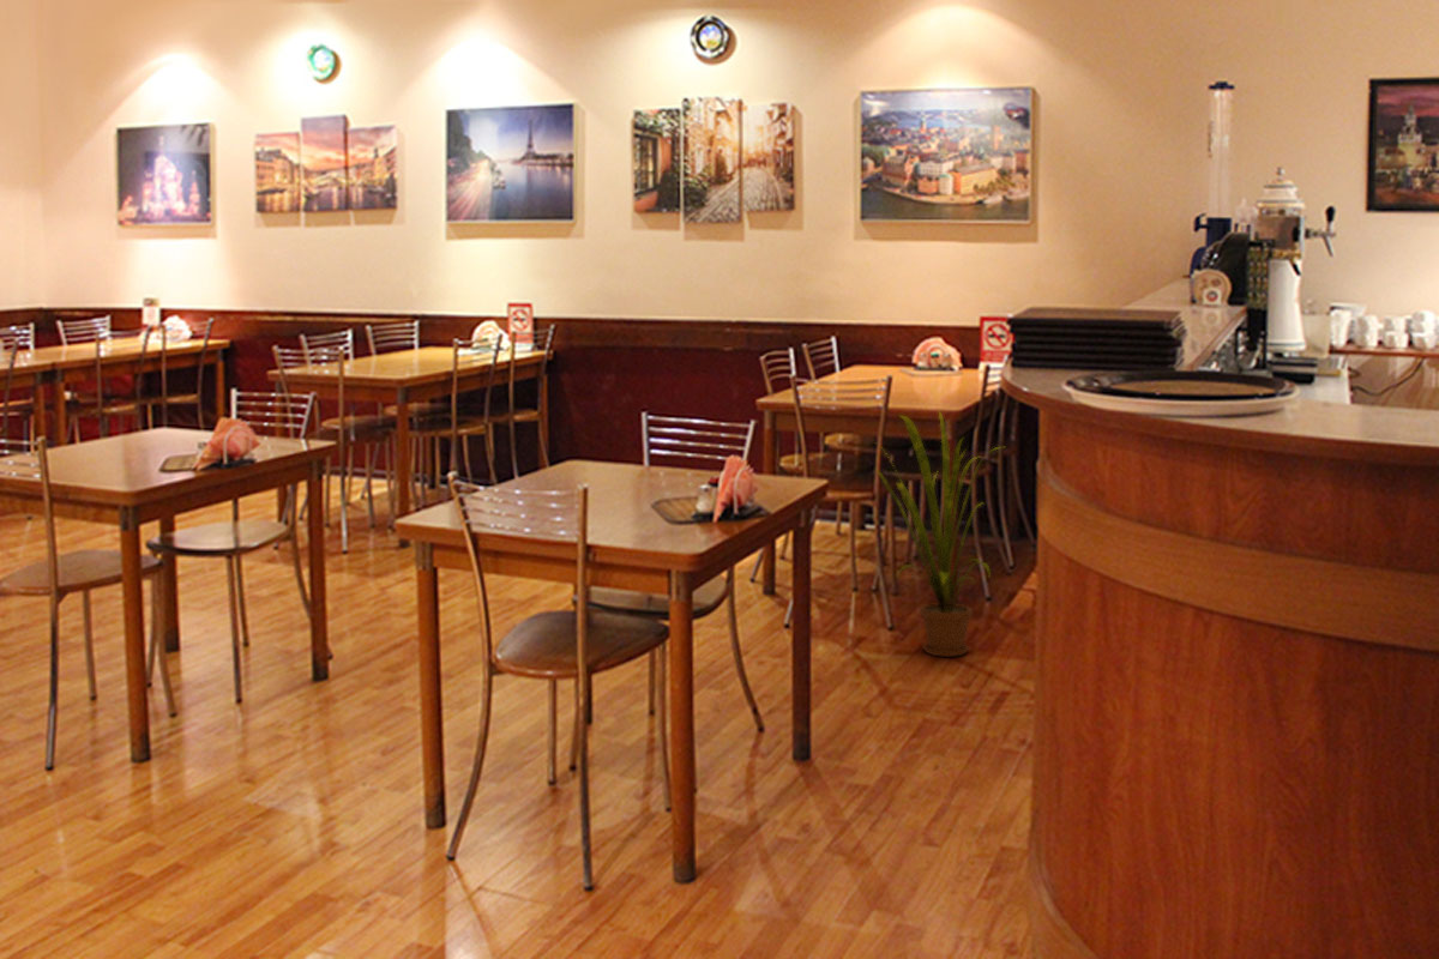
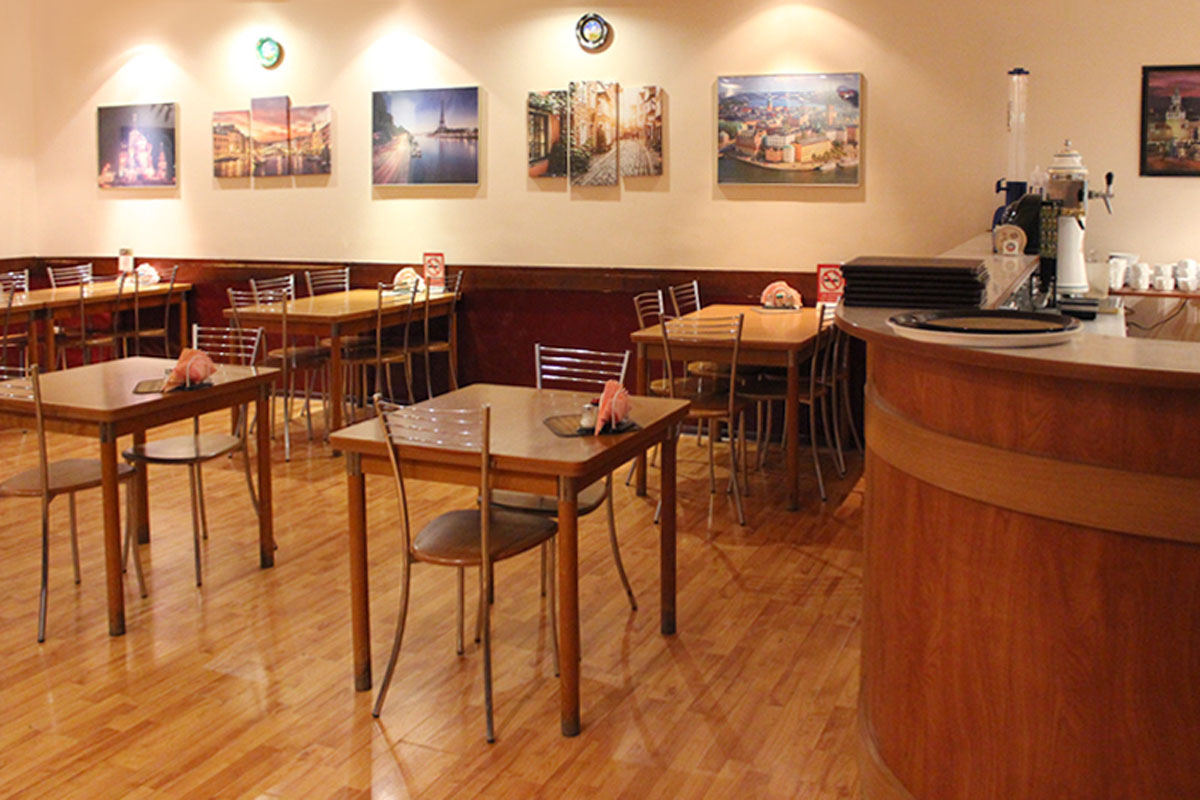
- house plant [873,406,1005,658]
